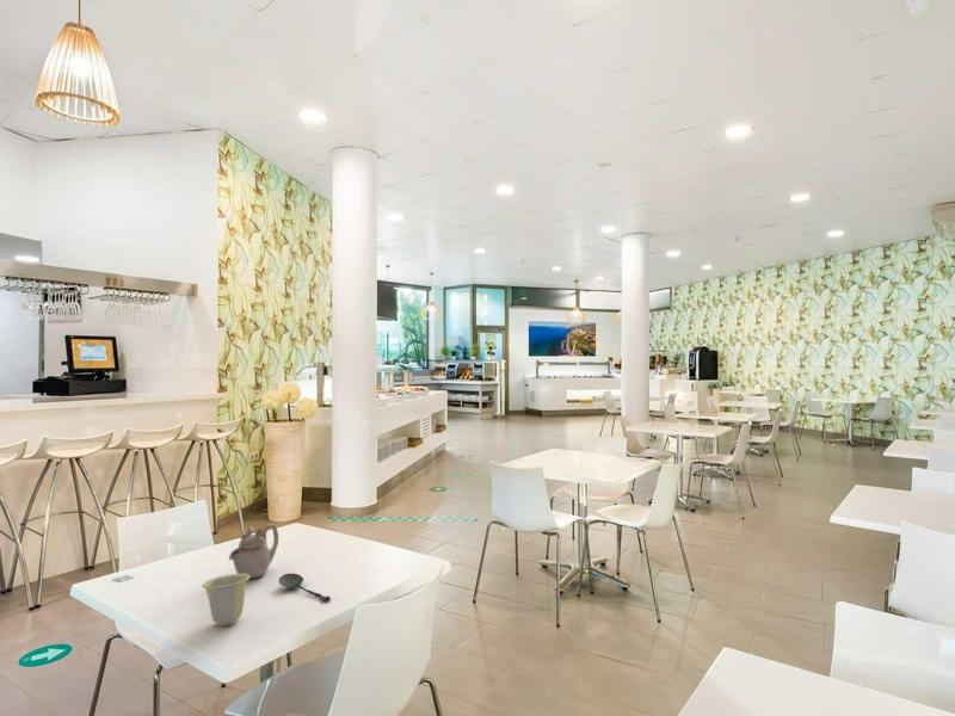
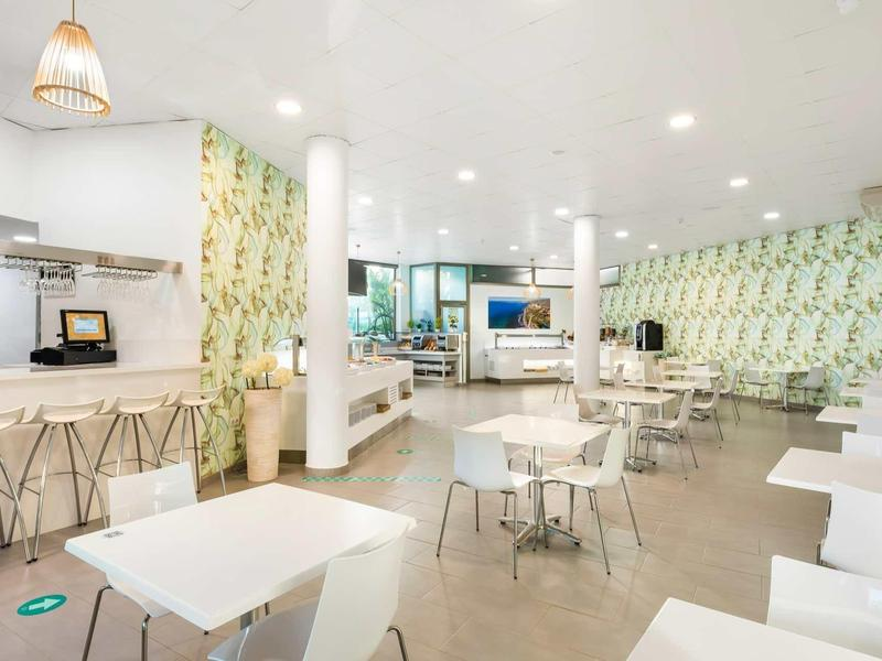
- teapot [228,523,279,580]
- spoon [278,572,332,603]
- cup [201,573,249,626]
